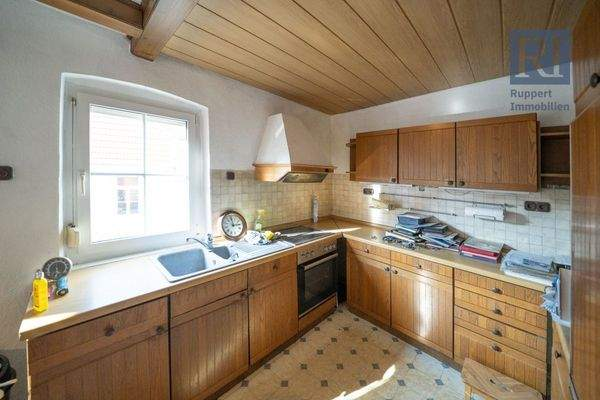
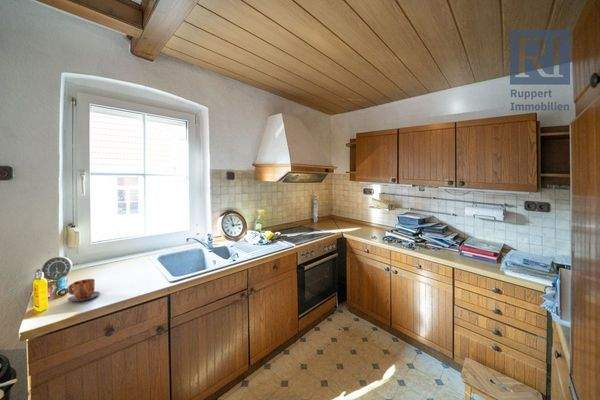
+ mug [67,278,101,302]
